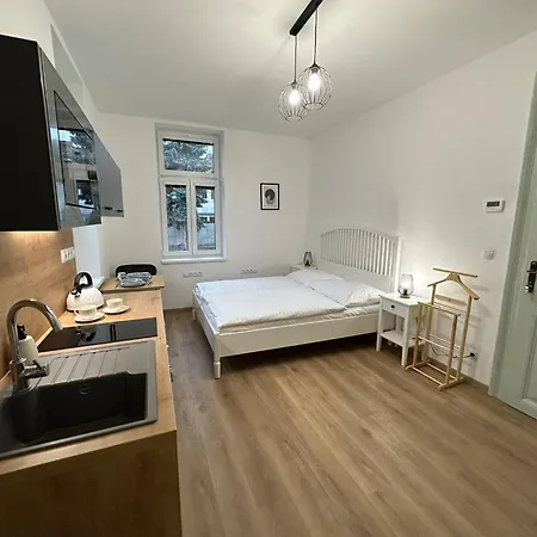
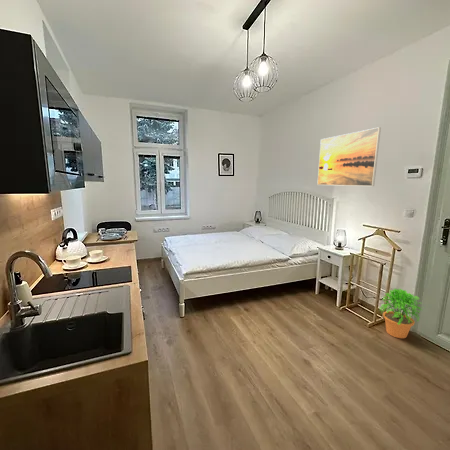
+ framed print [316,126,382,187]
+ potted plant [378,287,423,339]
